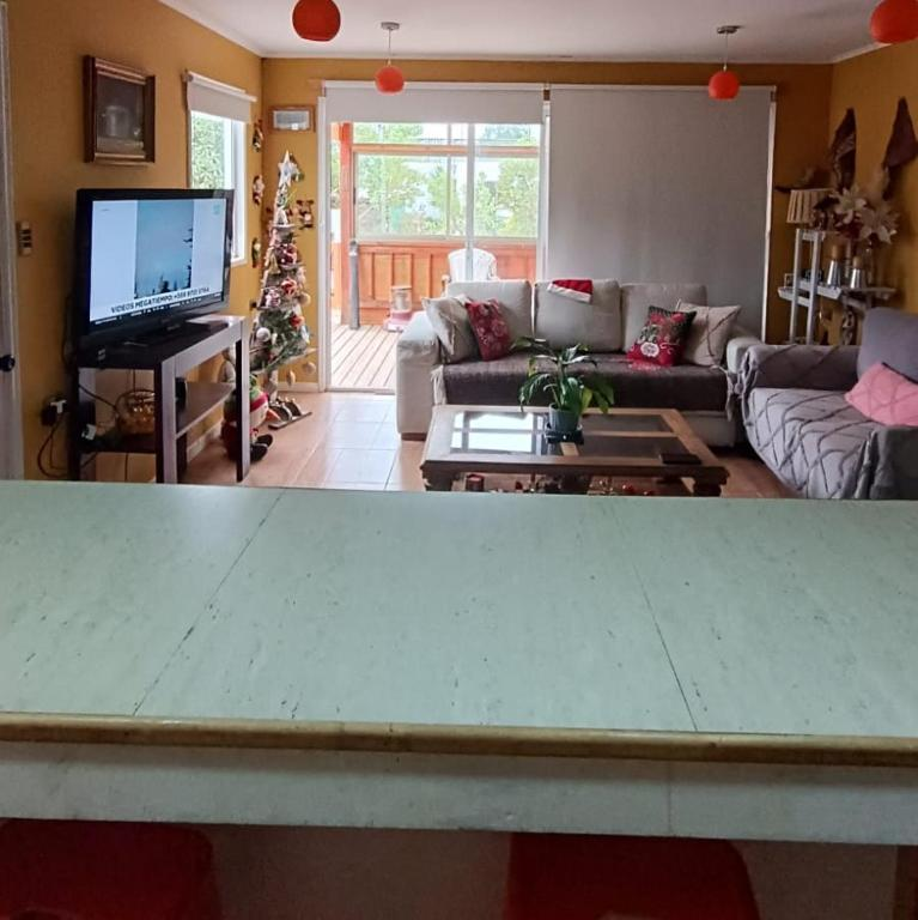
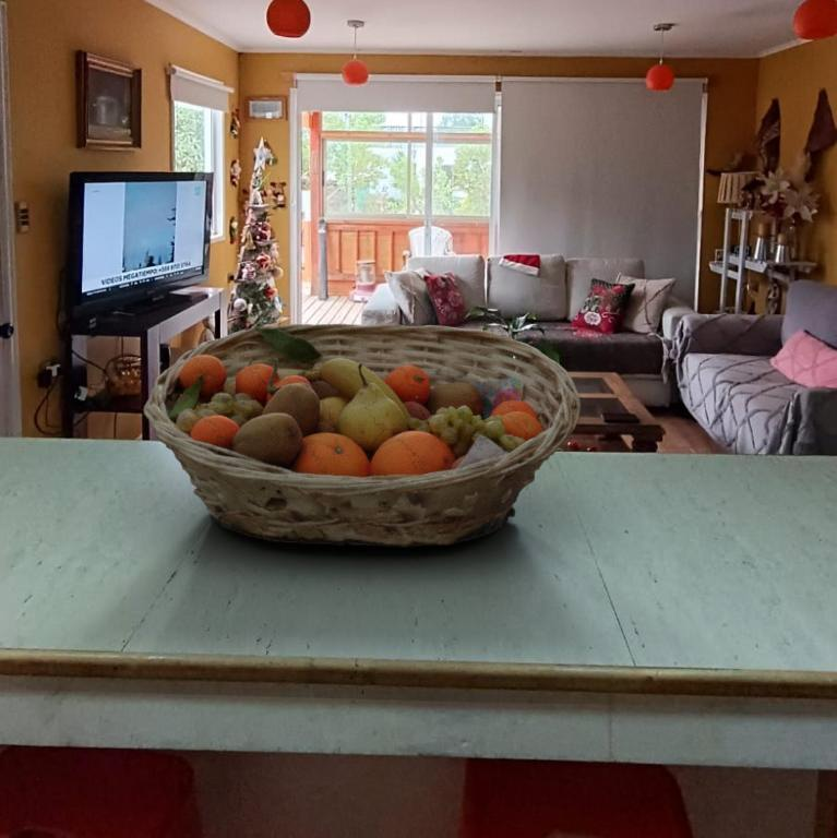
+ fruit basket [142,323,582,549]
